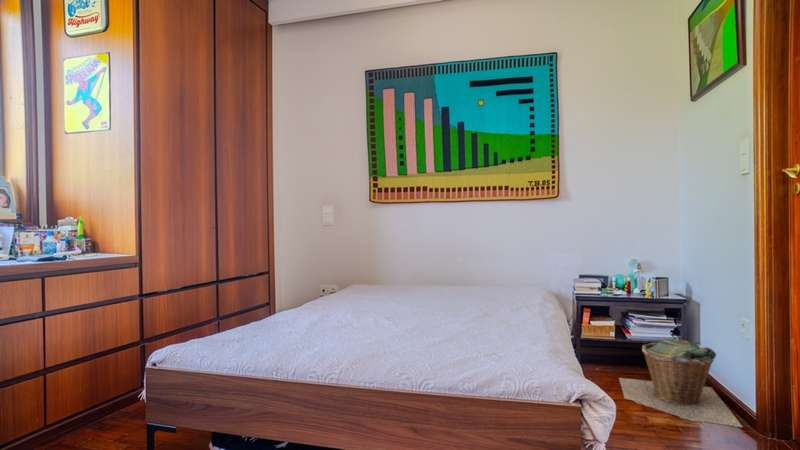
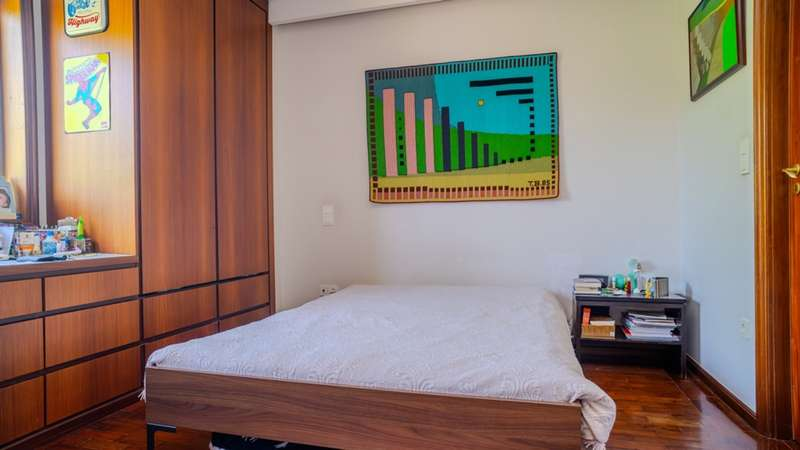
- laundry basket [618,336,744,428]
